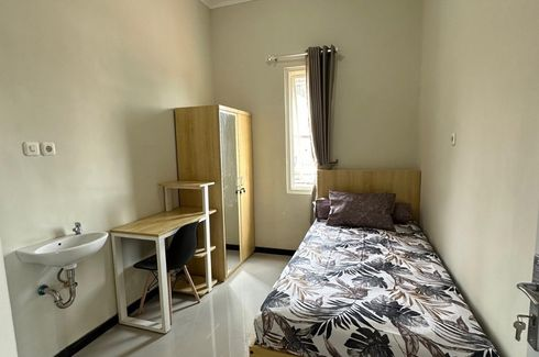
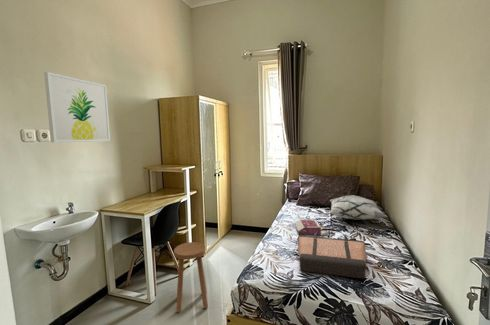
+ decorative pillow [329,194,386,221]
+ stool [173,241,209,313]
+ shopping bag [297,227,367,279]
+ wall art [43,71,111,143]
+ book [294,218,329,236]
